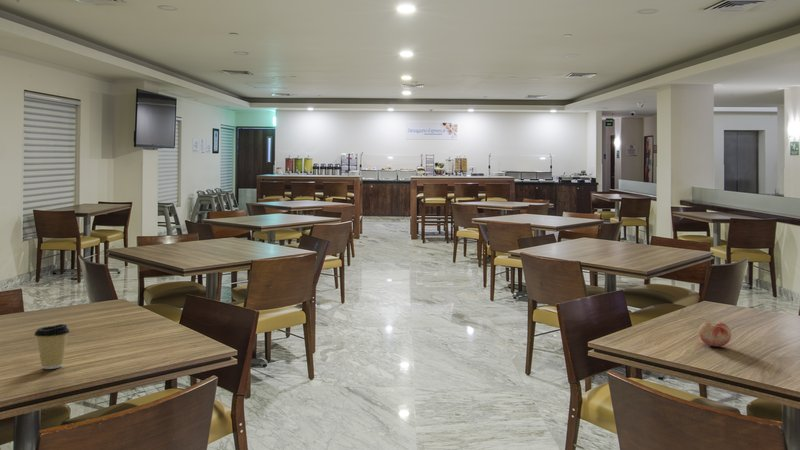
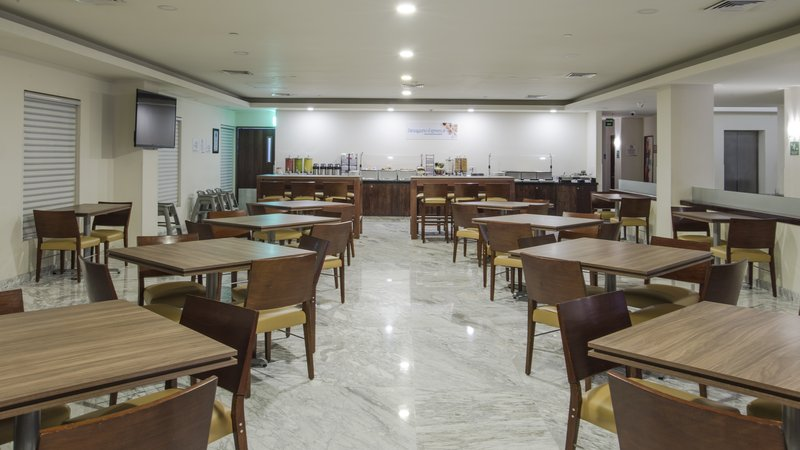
- fruit [698,321,732,348]
- coffee cup [33,323,71,370]
